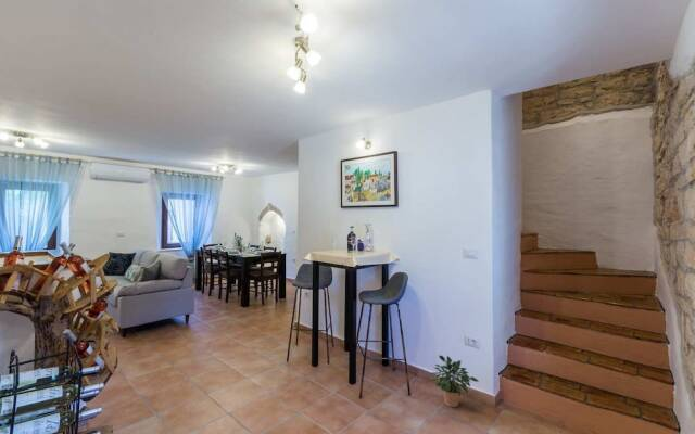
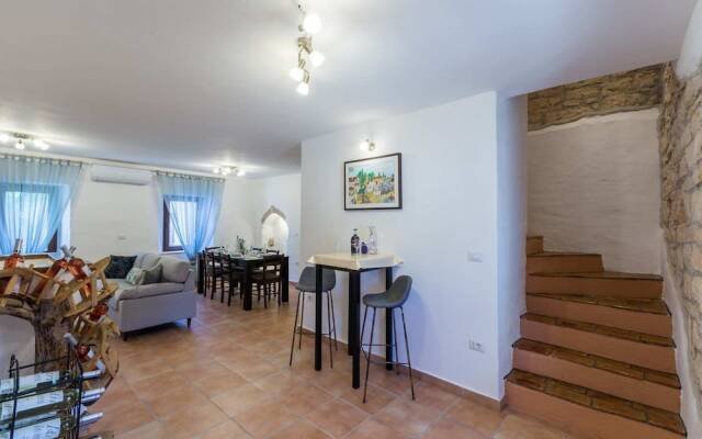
- potted plant [430,354,480,408]
